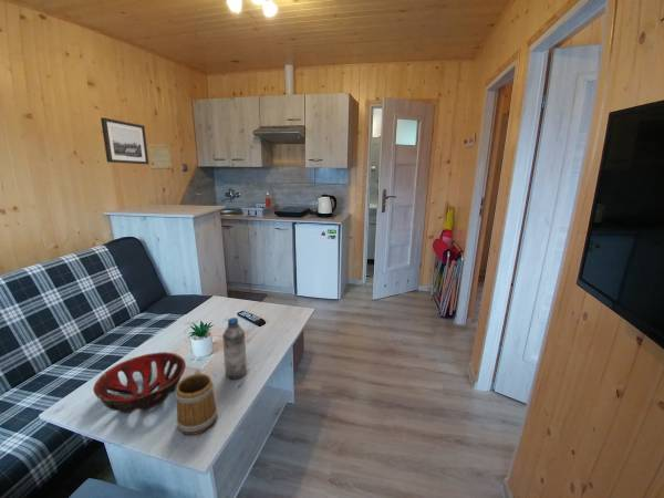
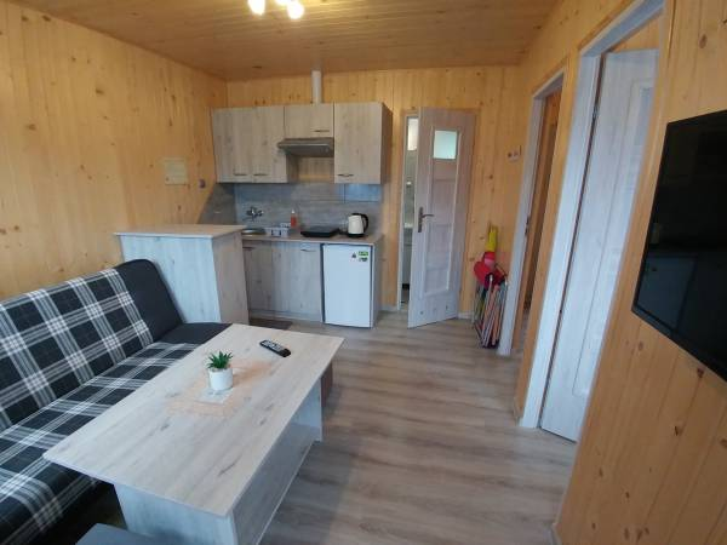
- wall art [100,116,149,165]
- mug [175,369,219,436]
- water bottle [221,317,248,381]
- decorative bowl [92,351,187,415]
